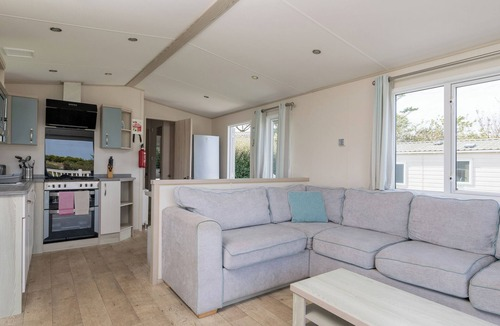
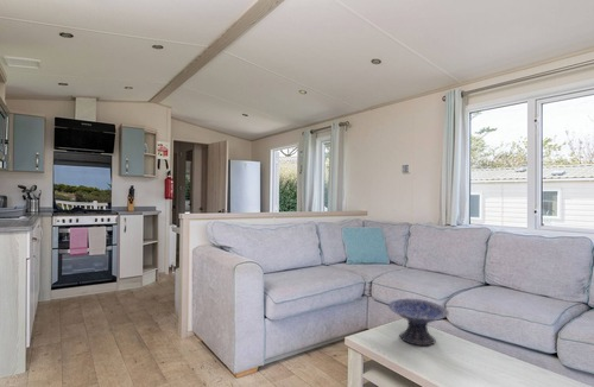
+ decorative bowl [387,298,450,347]
